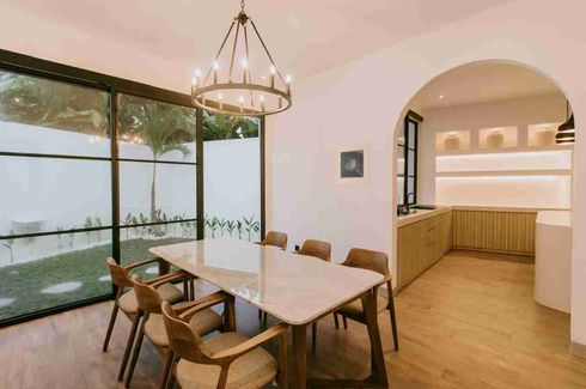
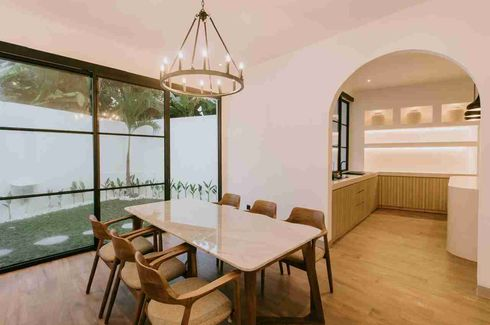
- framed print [334,141,371,186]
